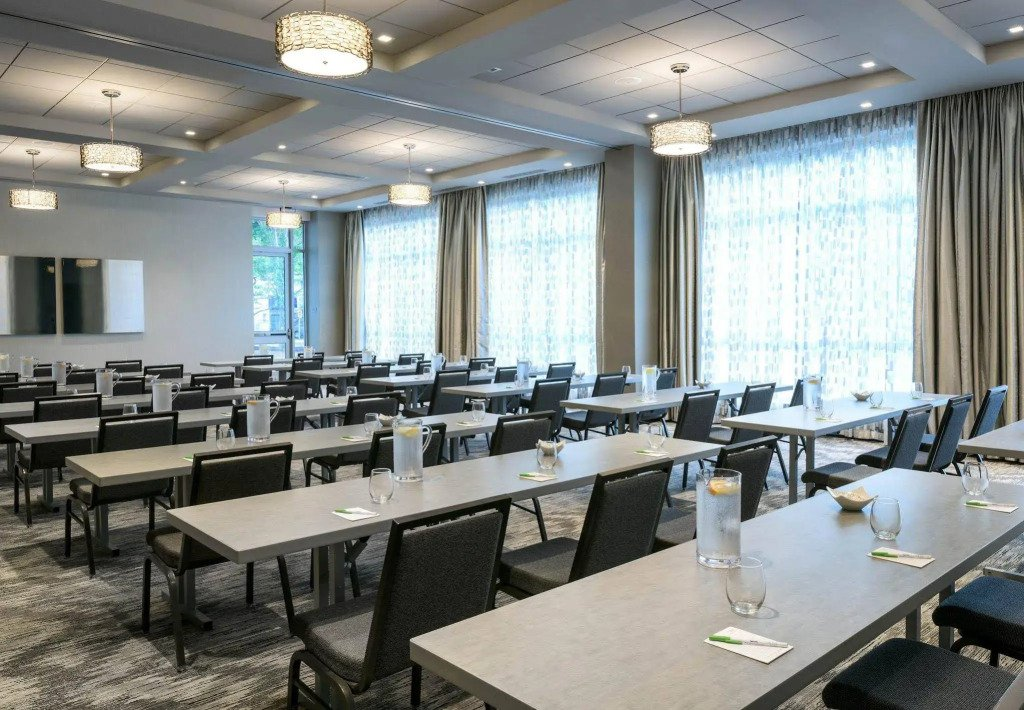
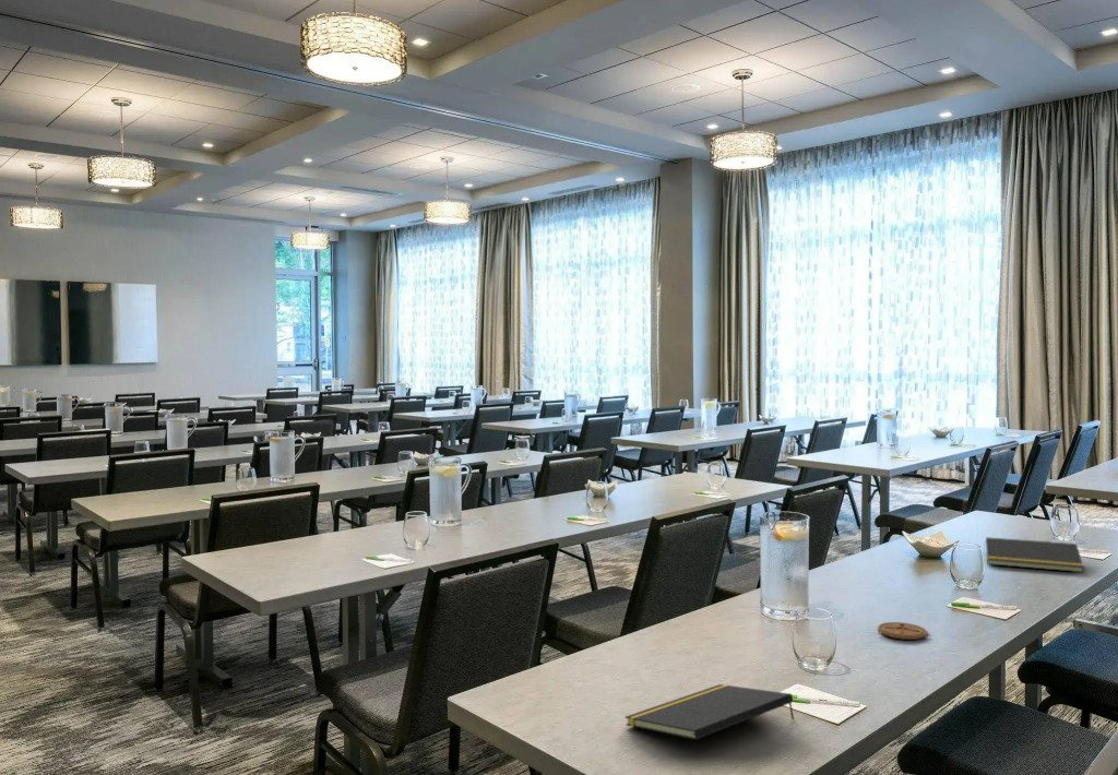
+ coaster [877,621,928,641]
+ notepad [983,536,1084,573]
+ notepad [625,683,795,741]
